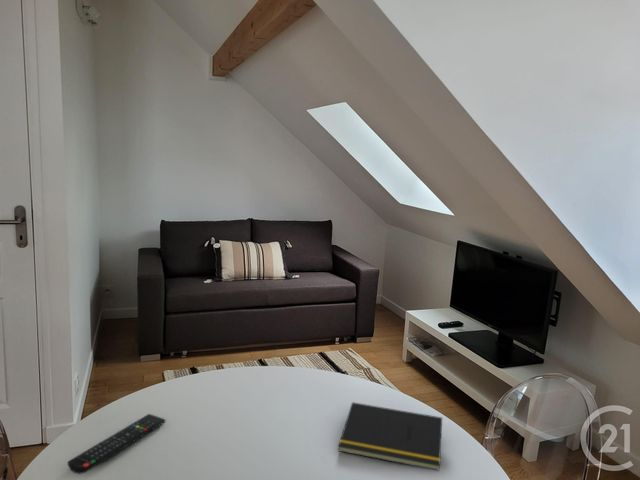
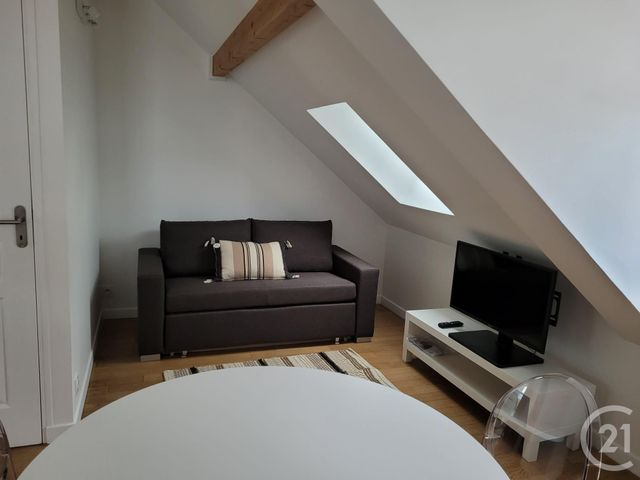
- notepad [337,401,443,471]
- remote control [67,413,166,475]
